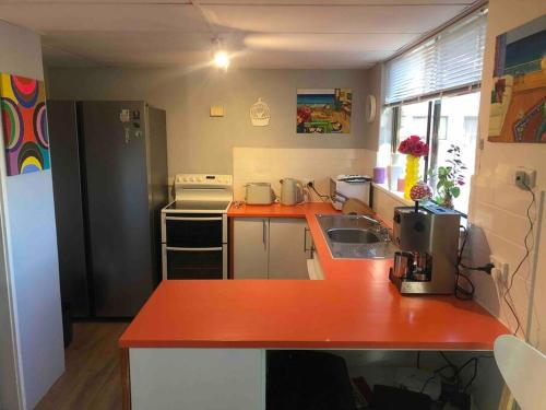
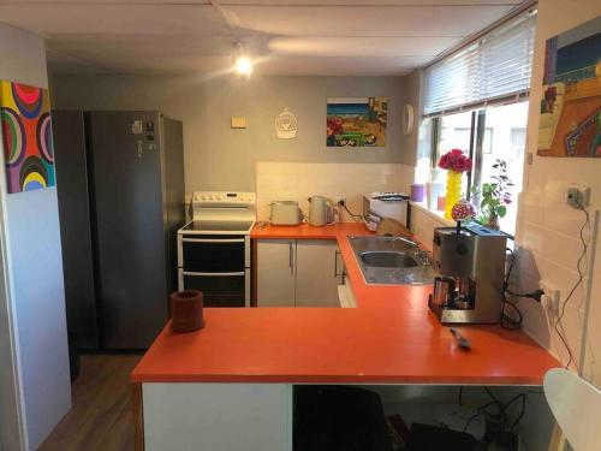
+ mug [168,289,207,333]
+ soupspoon [448,326,472,348]
